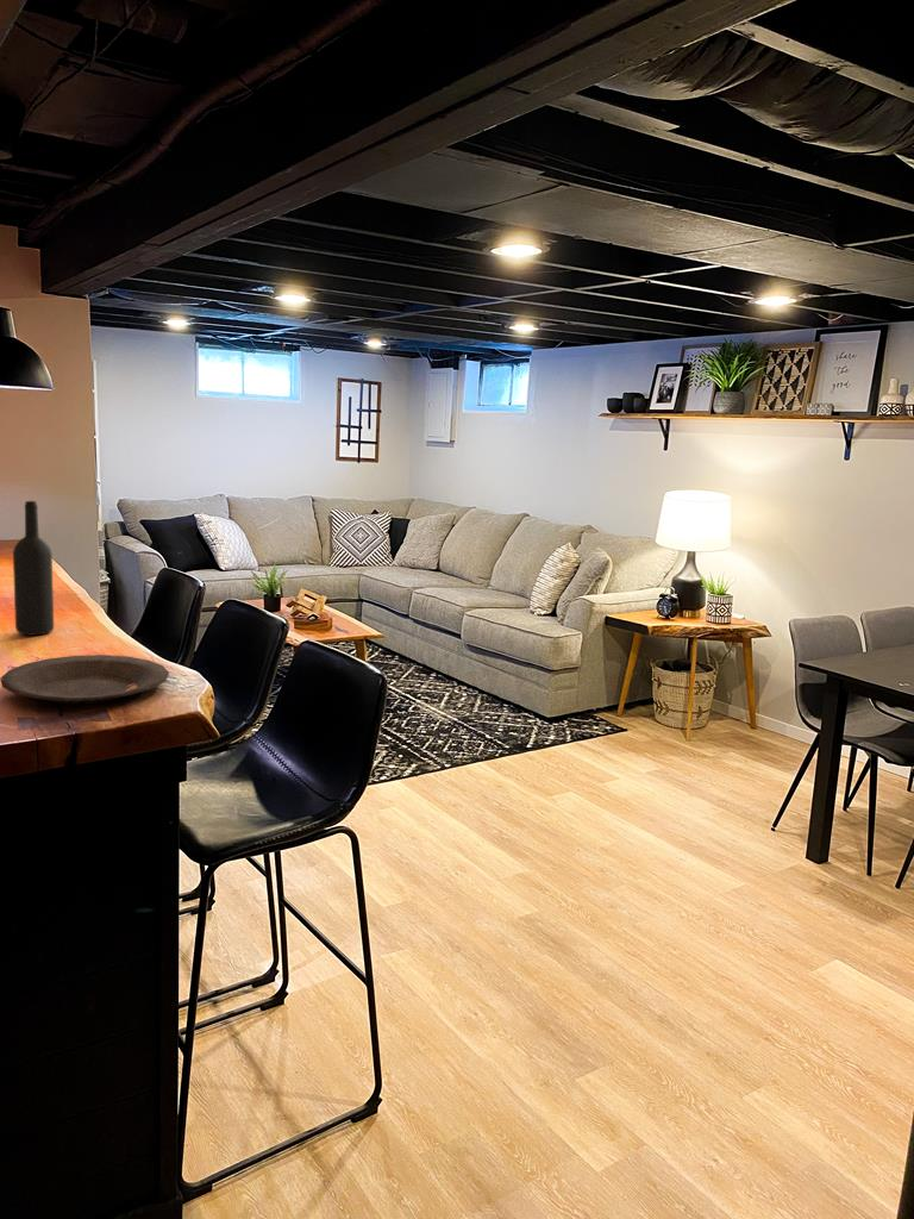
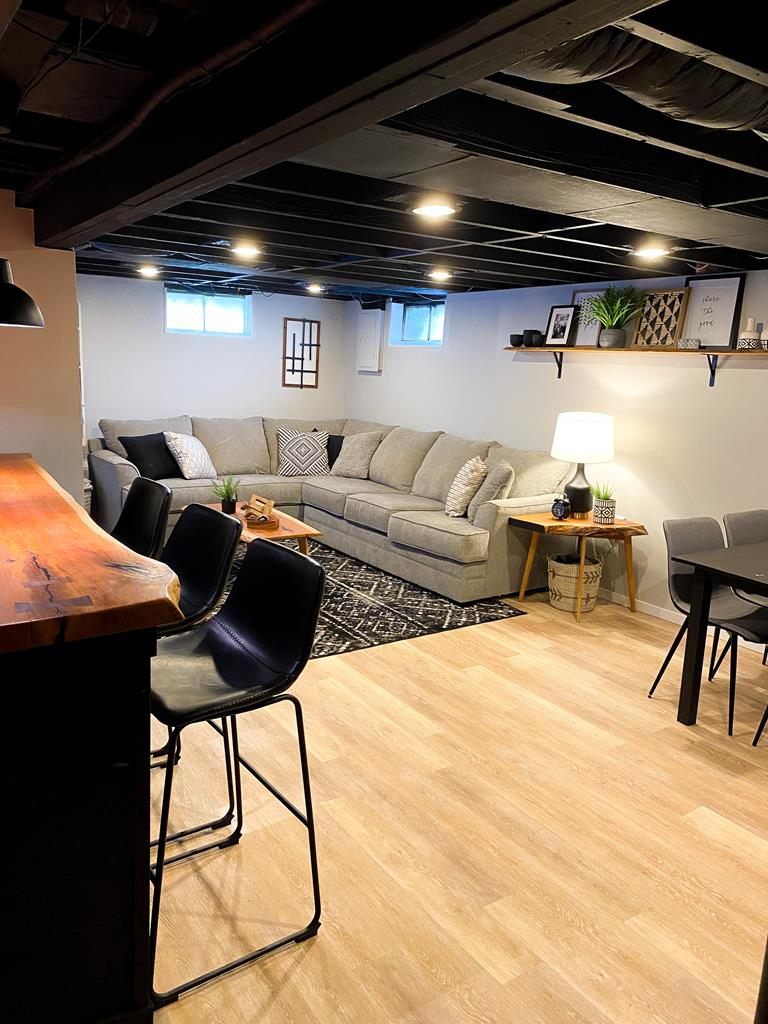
- wine bottle [12,500,55,637]
- plate [0,654,170,705]
